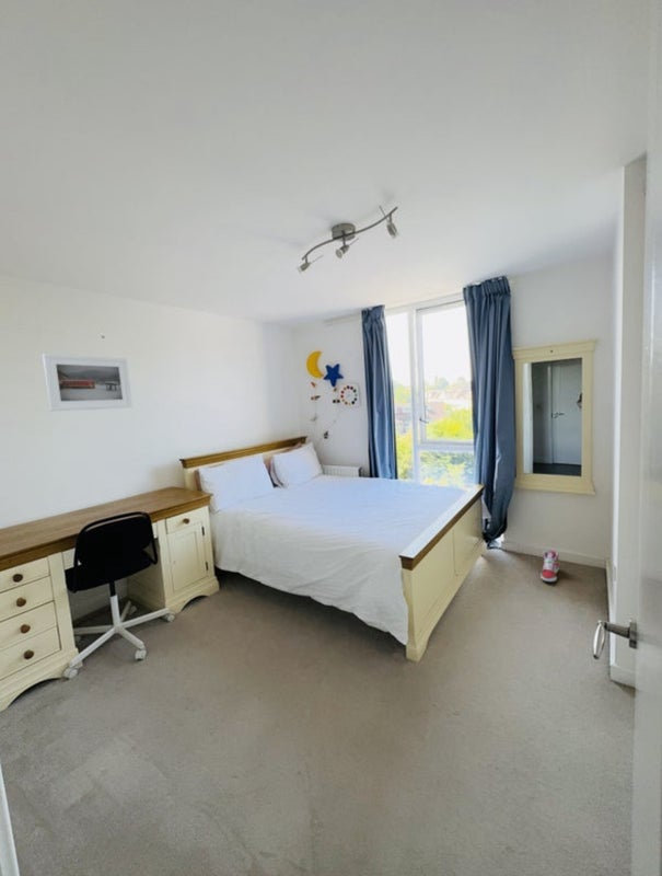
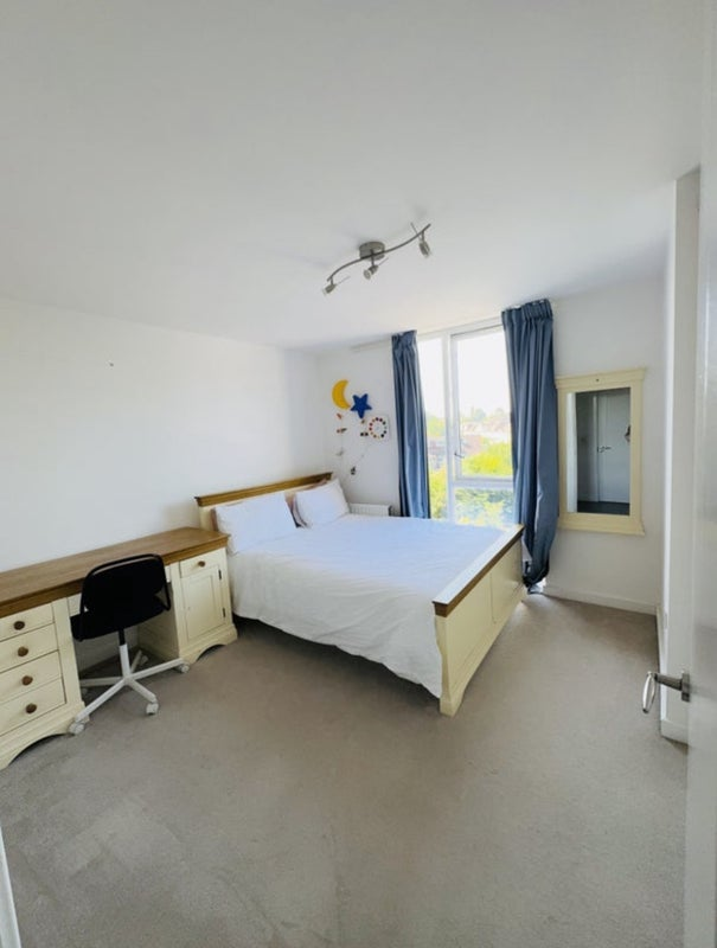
- sneaker [539,550,560,583]
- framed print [42,353,133,412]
